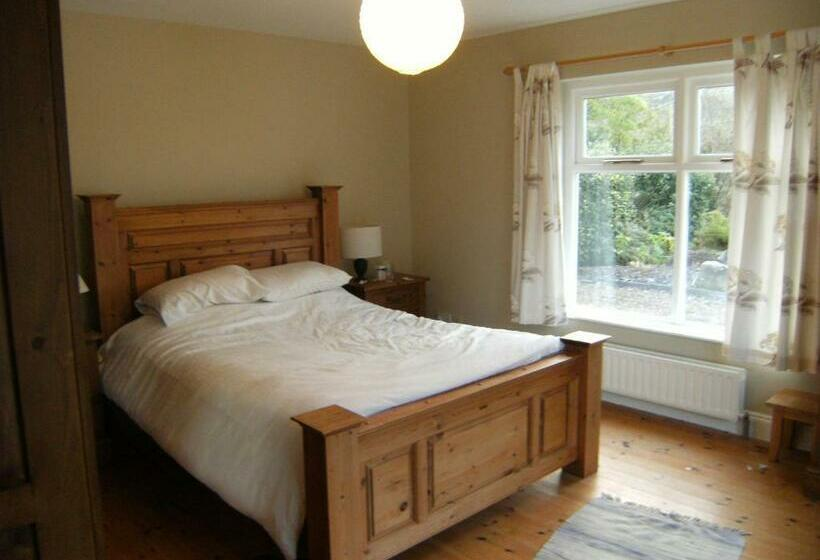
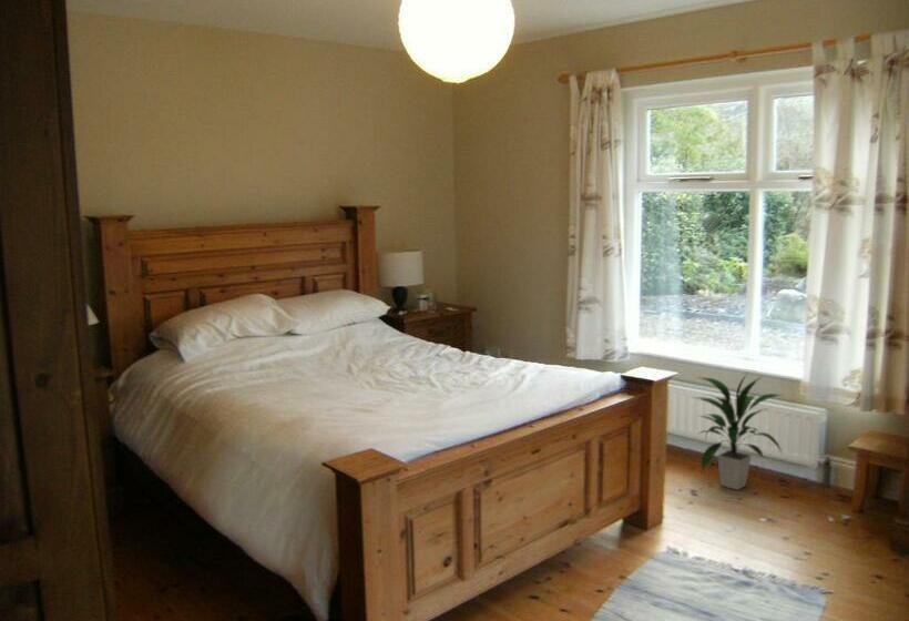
+ indoor plant [691,373,784,491]
